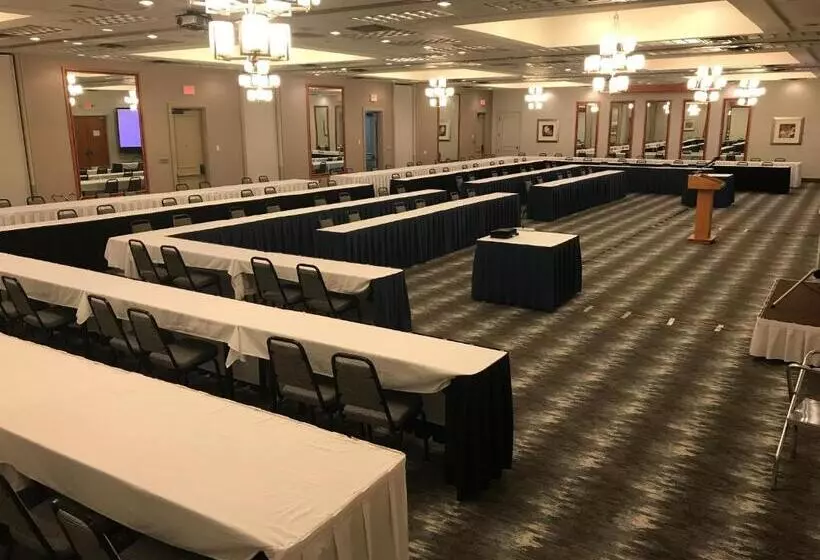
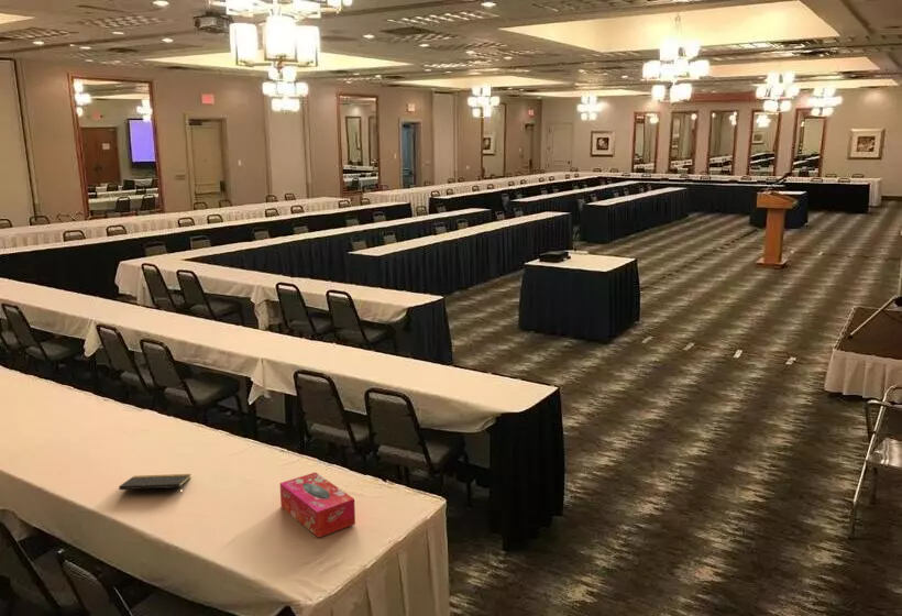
+ notepad [118,473,193,496]
+ tissue box [278,471,356,539]
